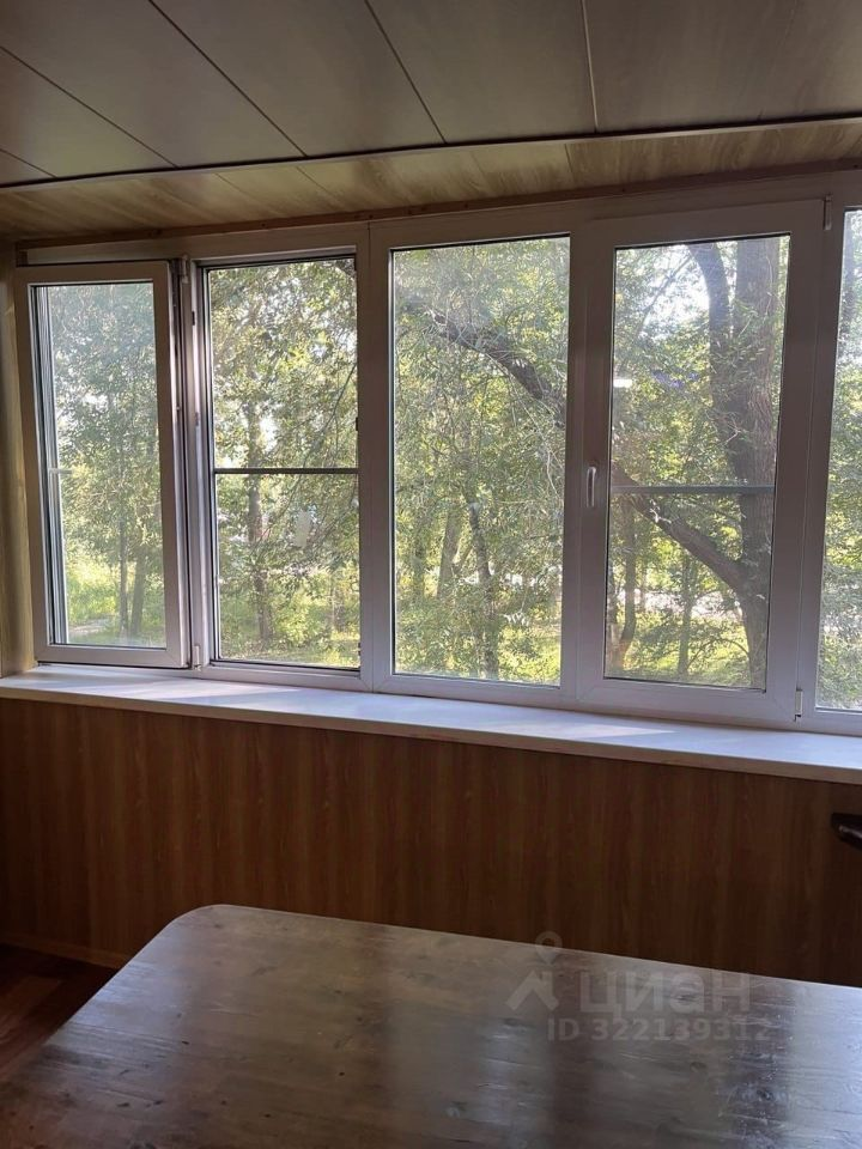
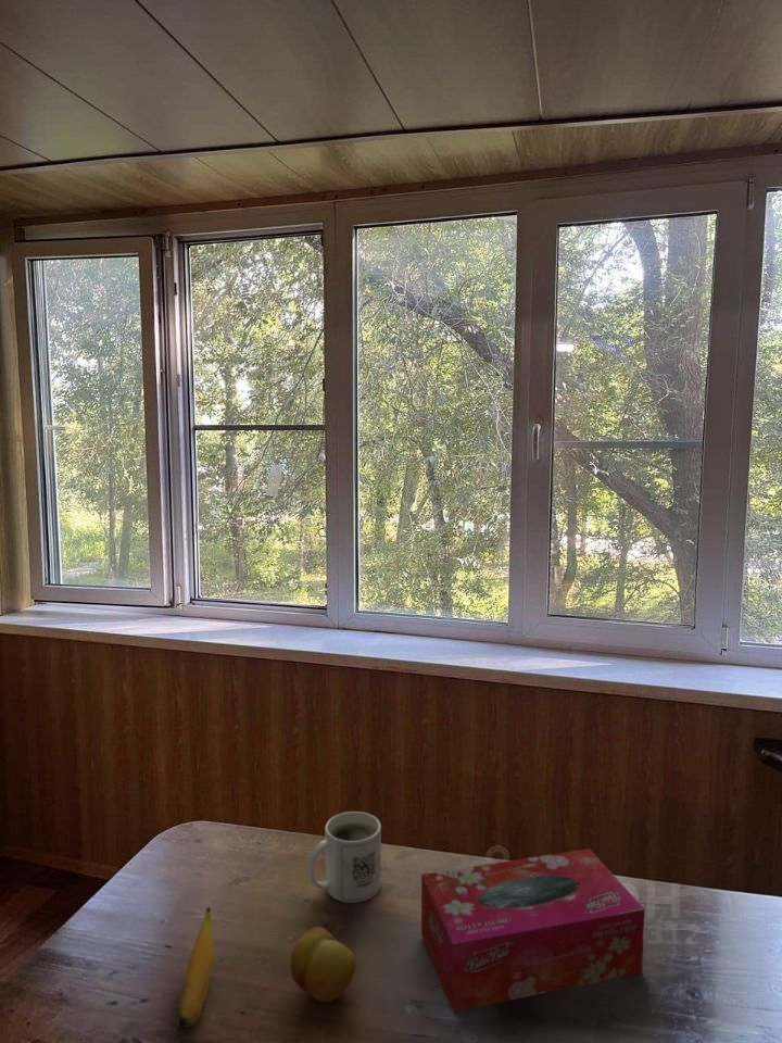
+ mug [306,810,382,904]
+ fruit [289,926,356,1003]
+ tissue box [420,847,646,1013]
+ banana [175,906,215,1029]
